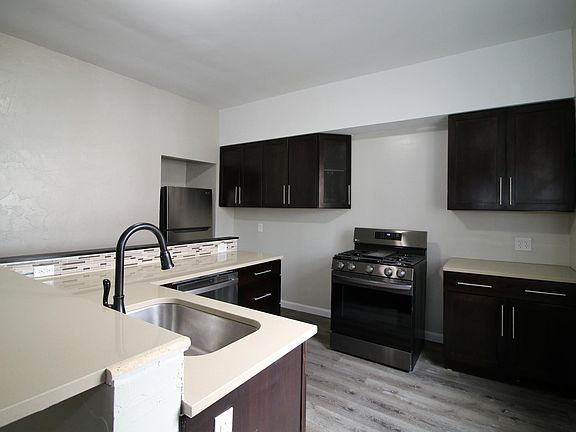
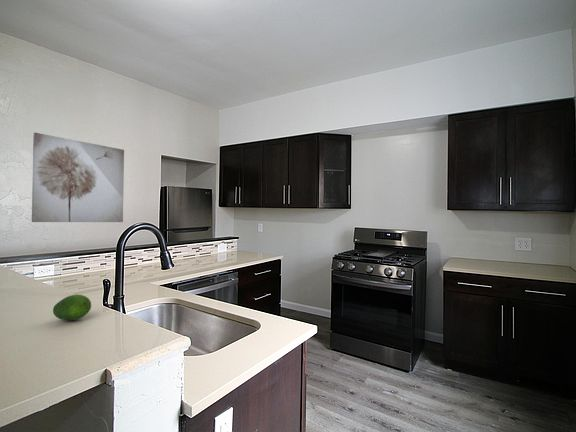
+ wall art [31,132,125,223]
+ fruit [52,294,92,321]
